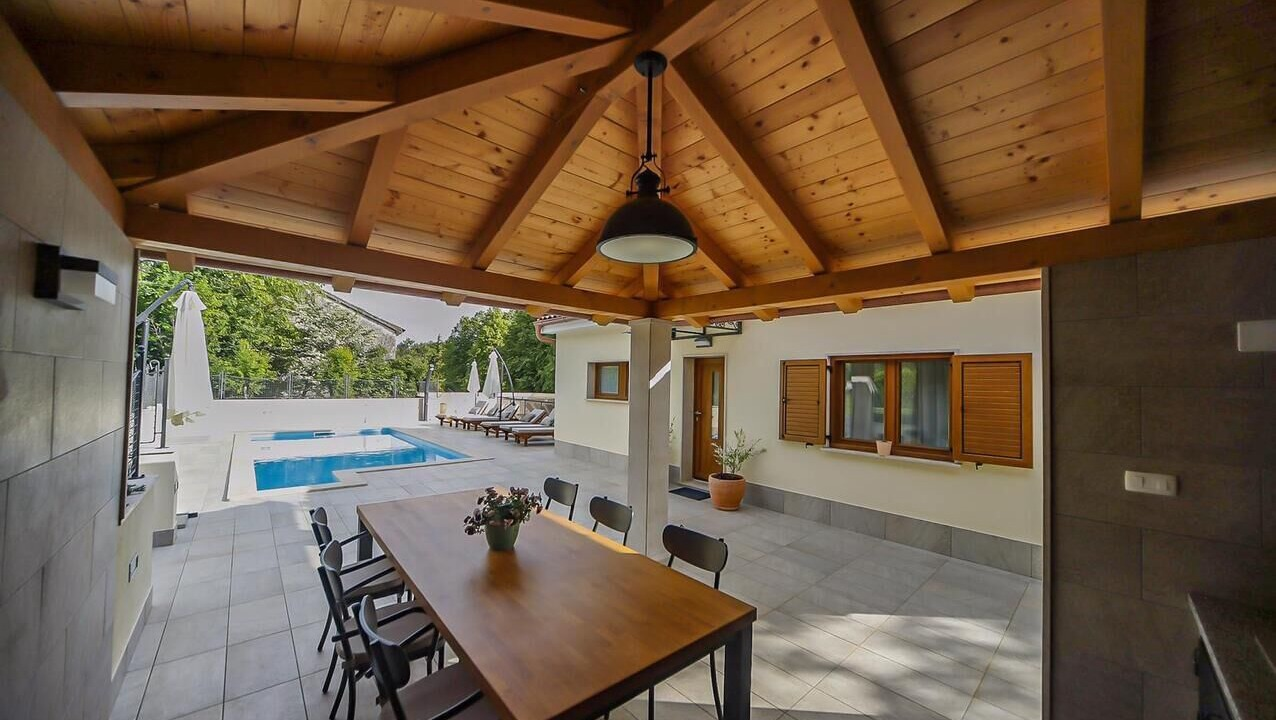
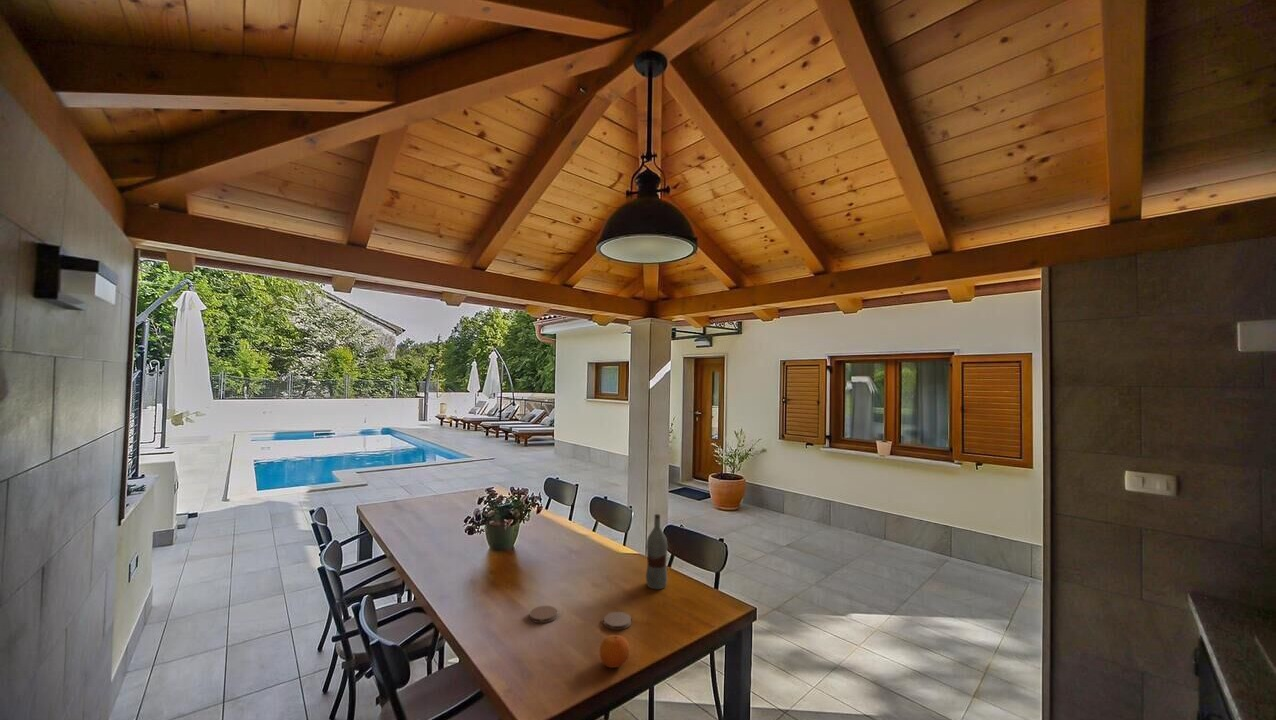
+ coaster [603,611,632,631]
+ coaster [529,605,558,624]
+ fruit [599,634,631,669]
+ bottle [645,513,669,590]
